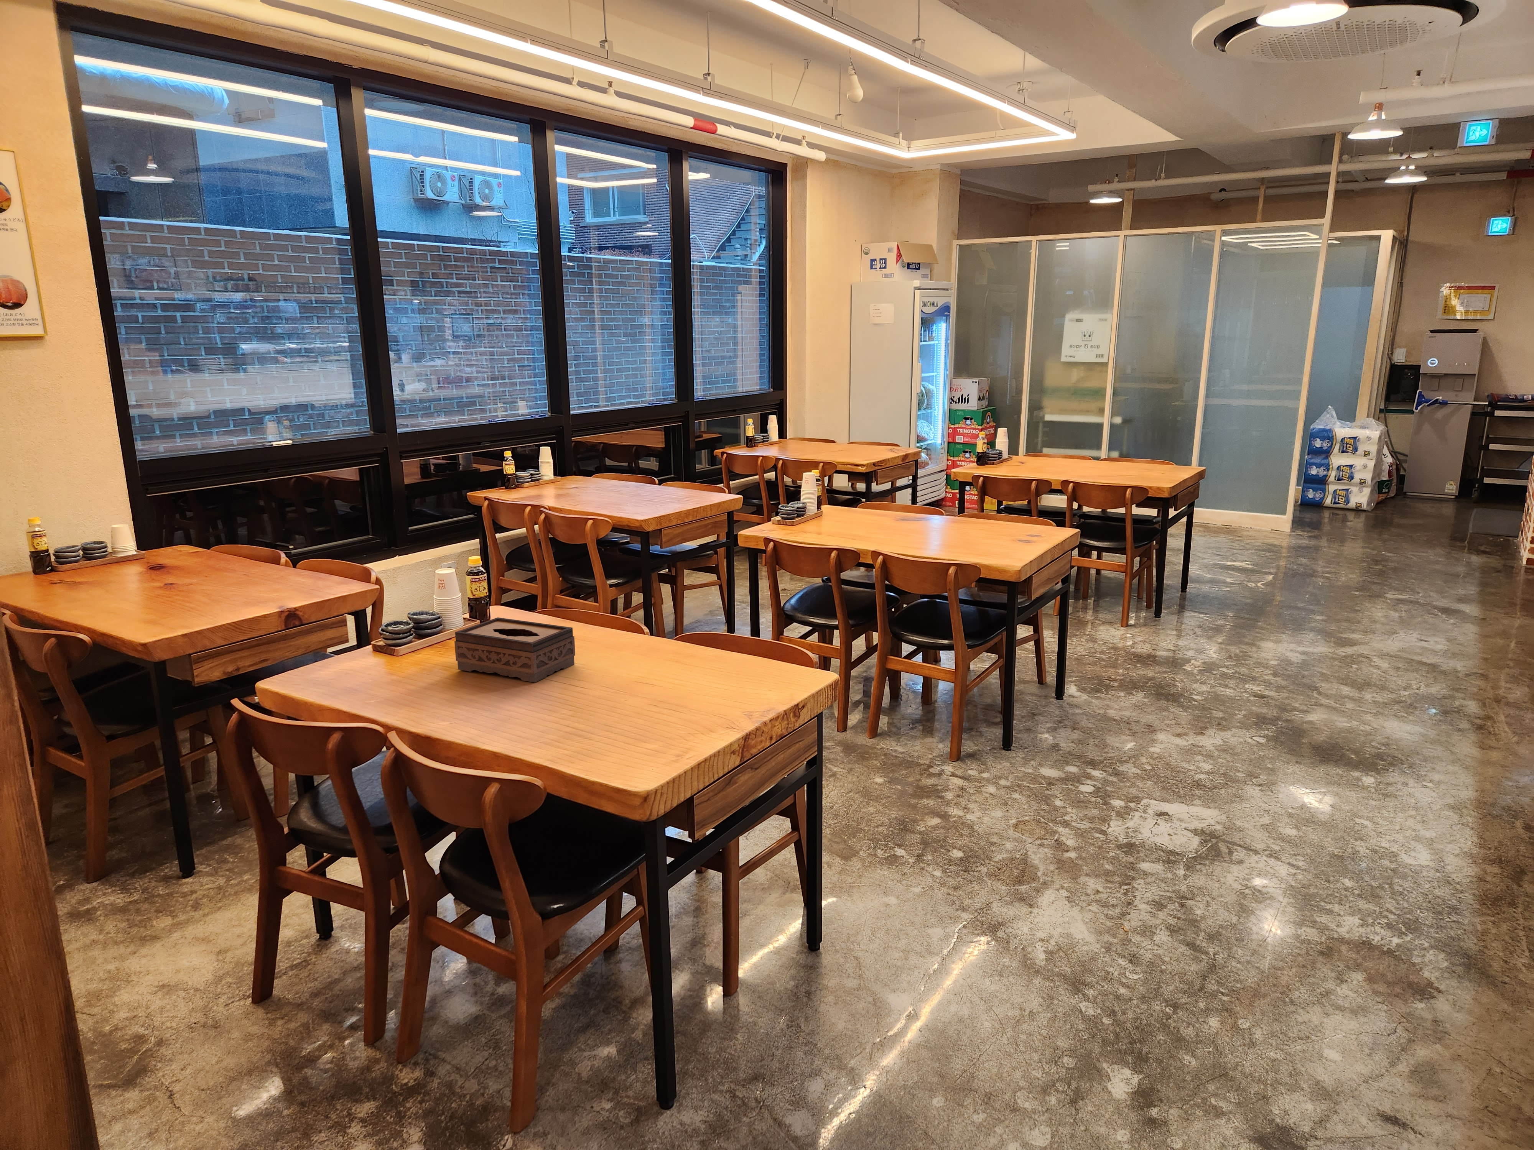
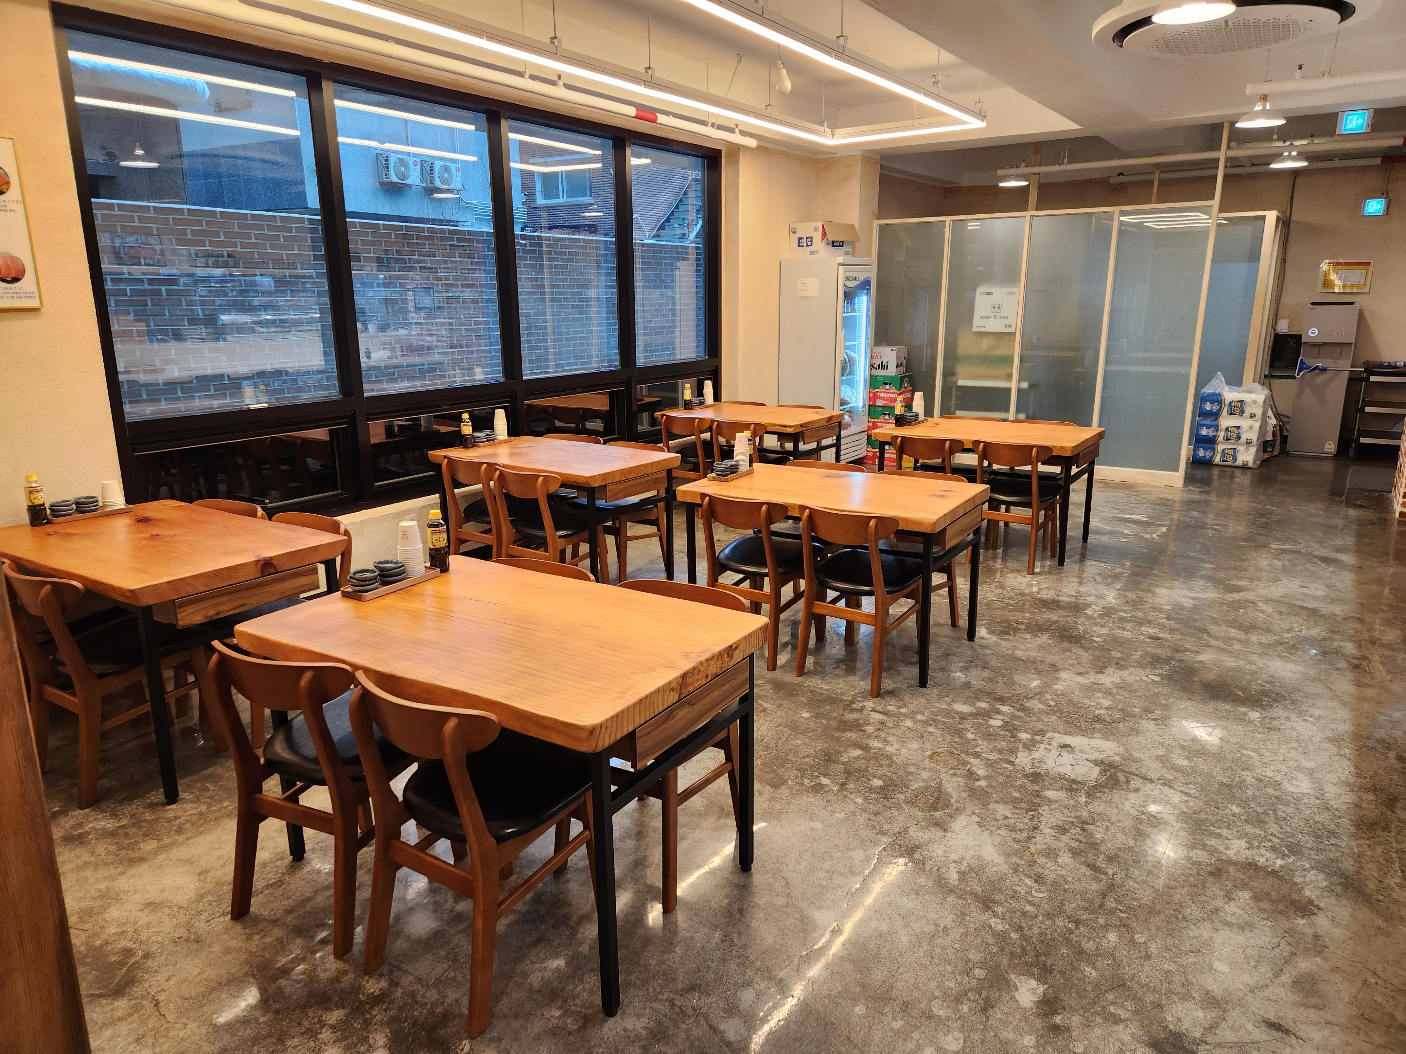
- tissue box [454,617,576,683]
